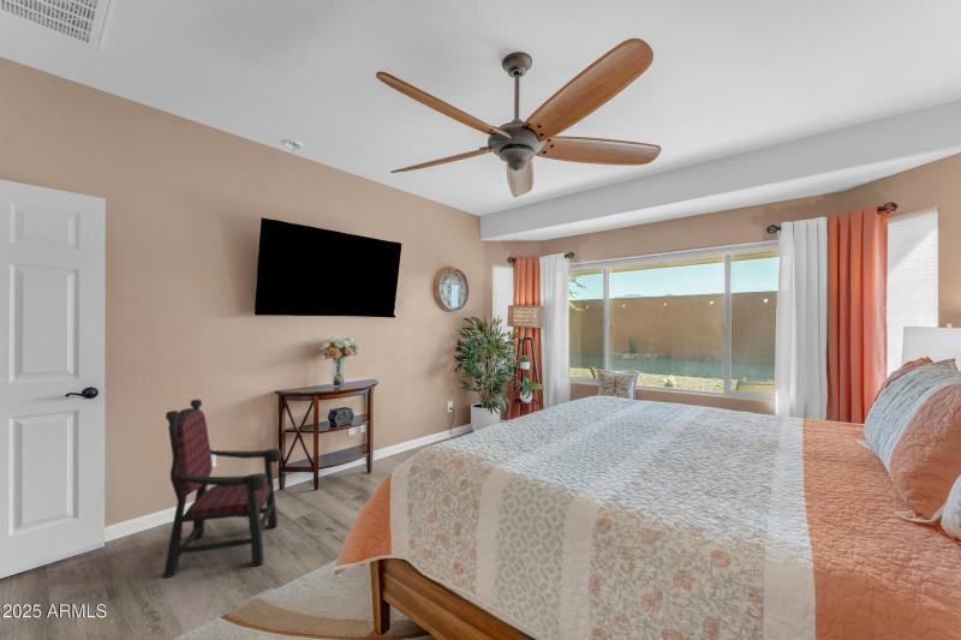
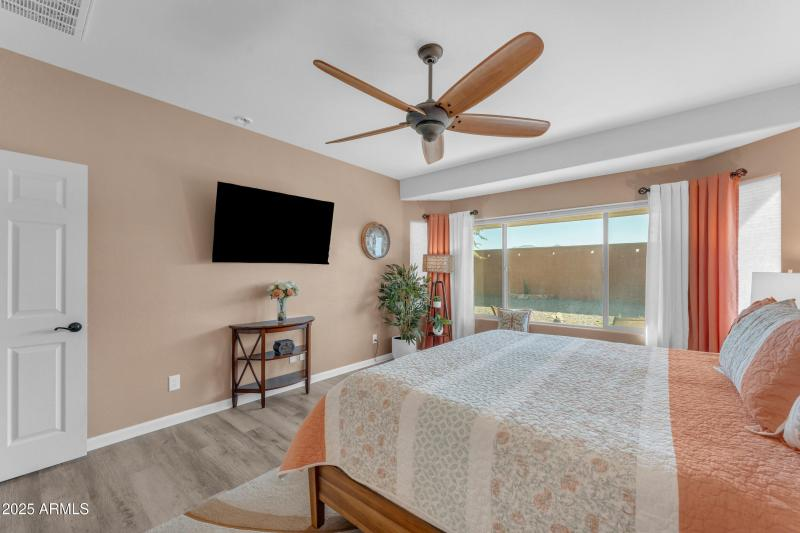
- armchair [162,399,282,579]
